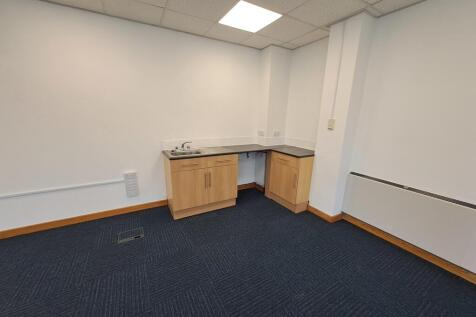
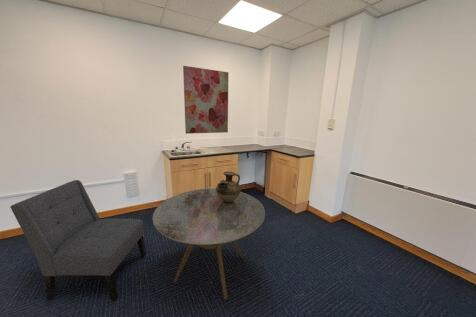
+ dining table [152,187,266,301]
+ chair [9,179,147,302]
+ wall art [182,65,229,135]
+ ceramic jug [215,170,241,203]
